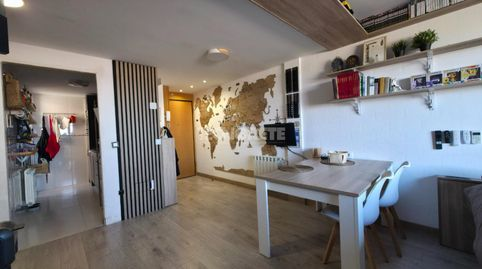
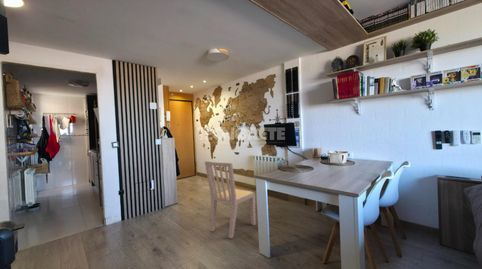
+ dining chair [204,160,257,239]
